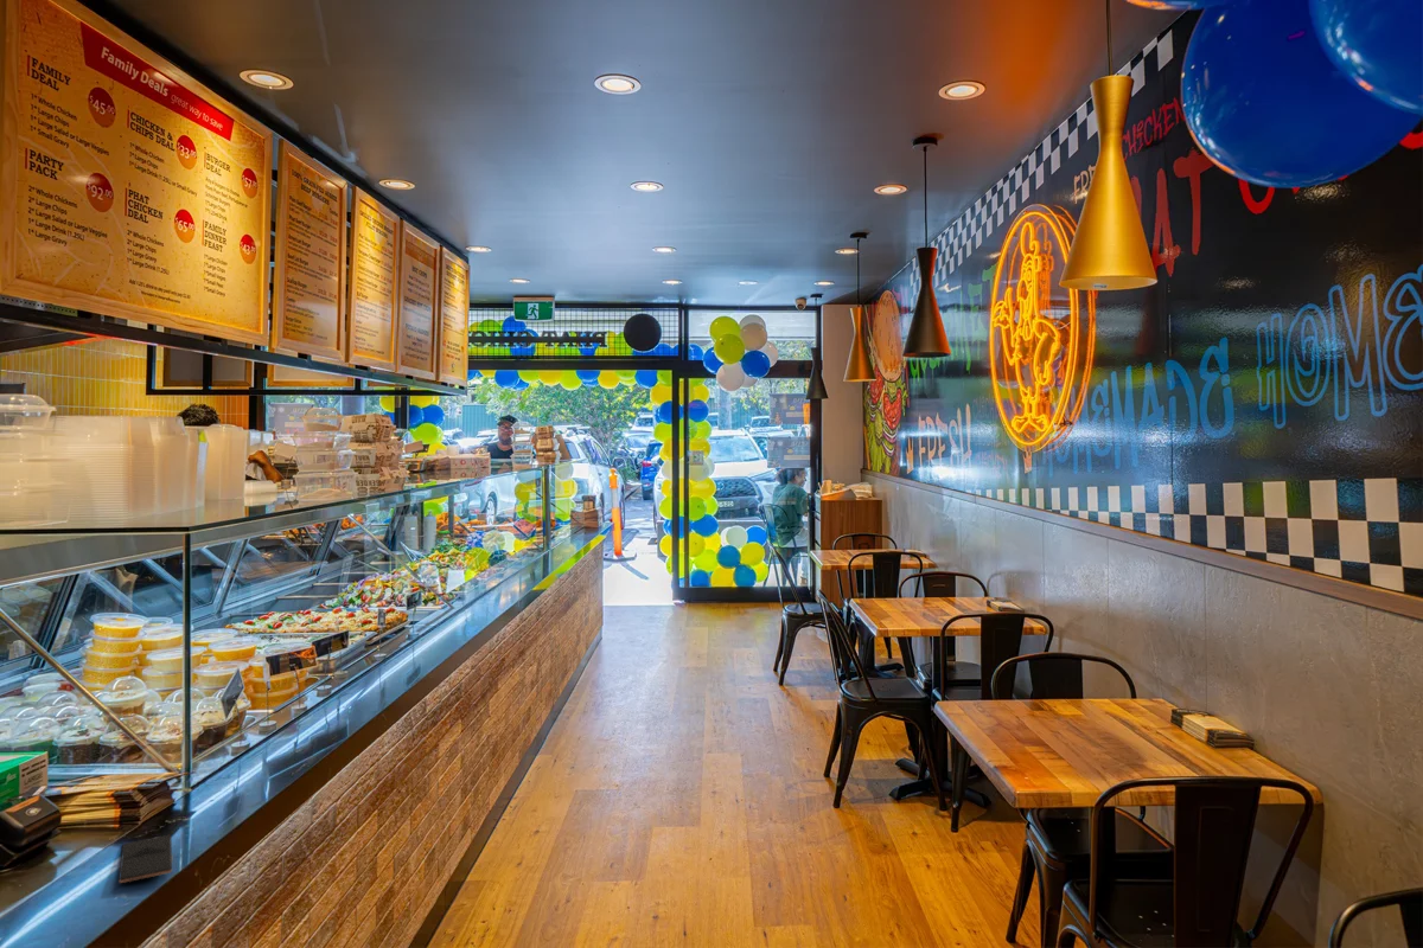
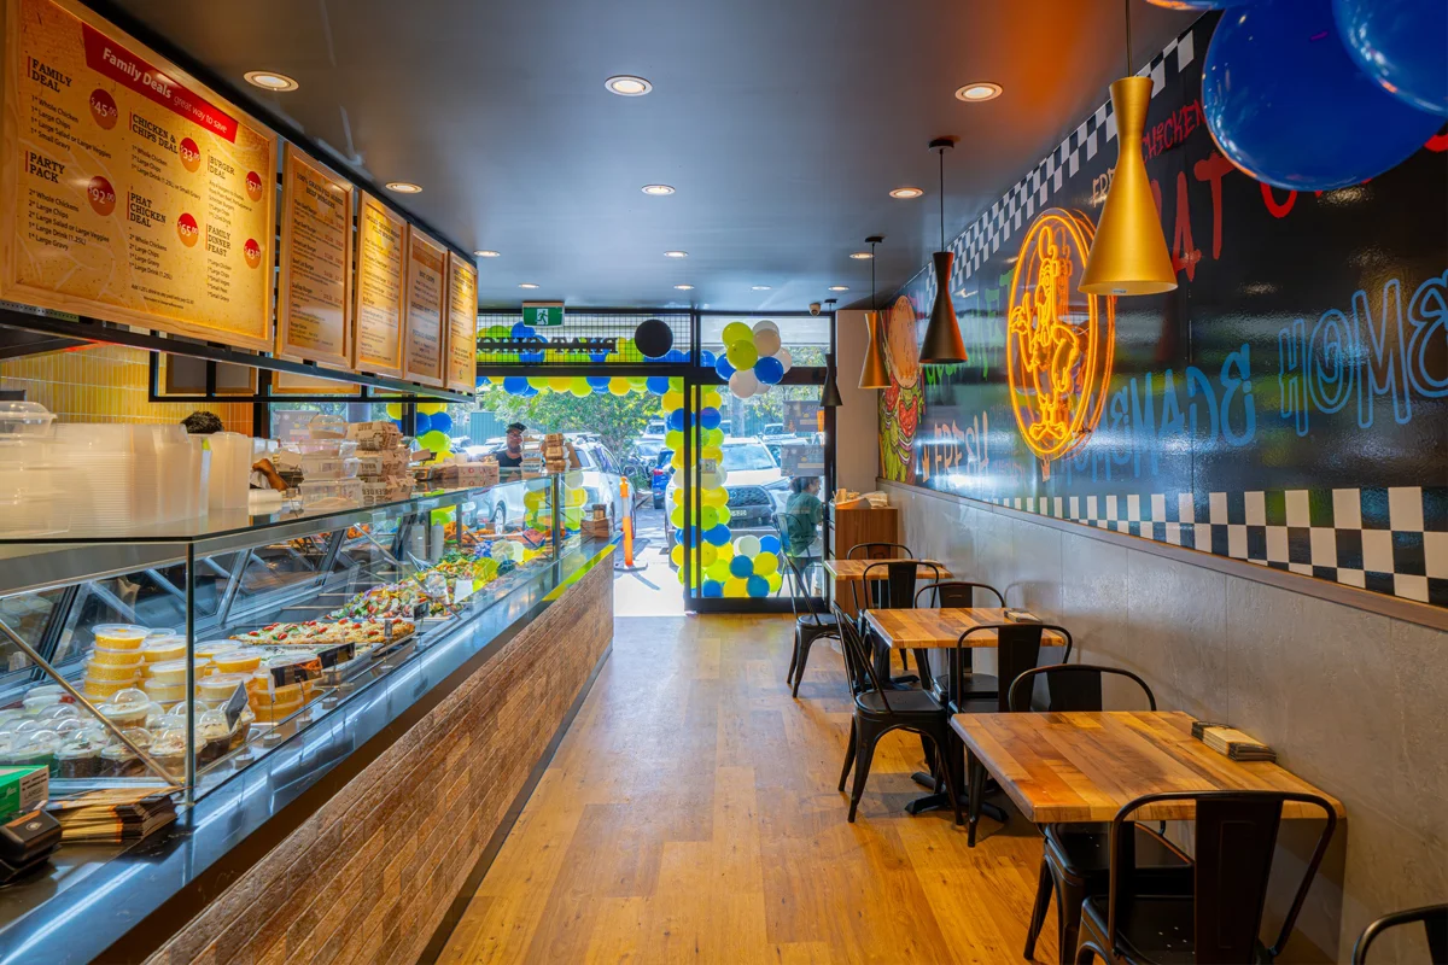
- smartphone [117,834,173,884]
